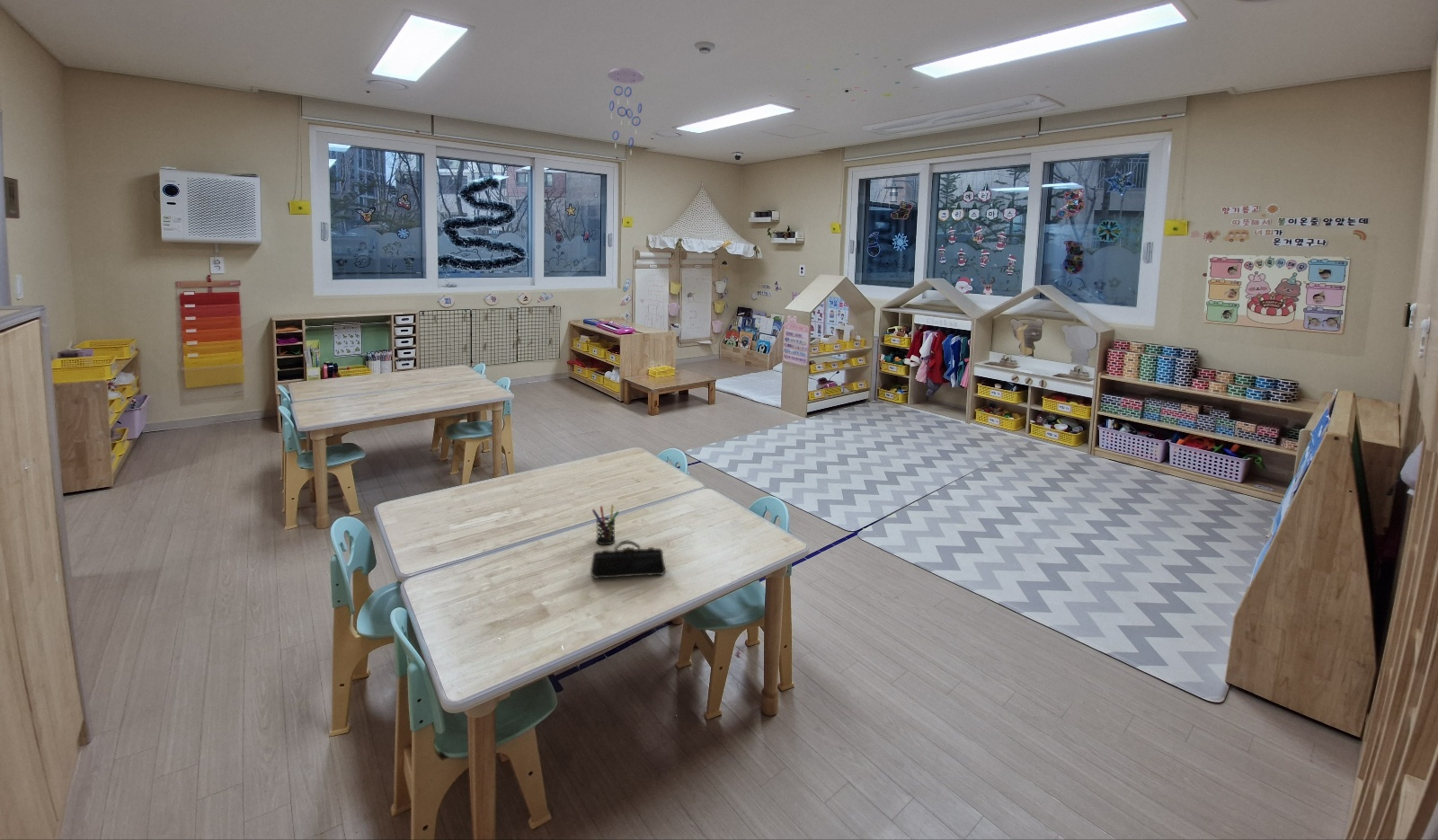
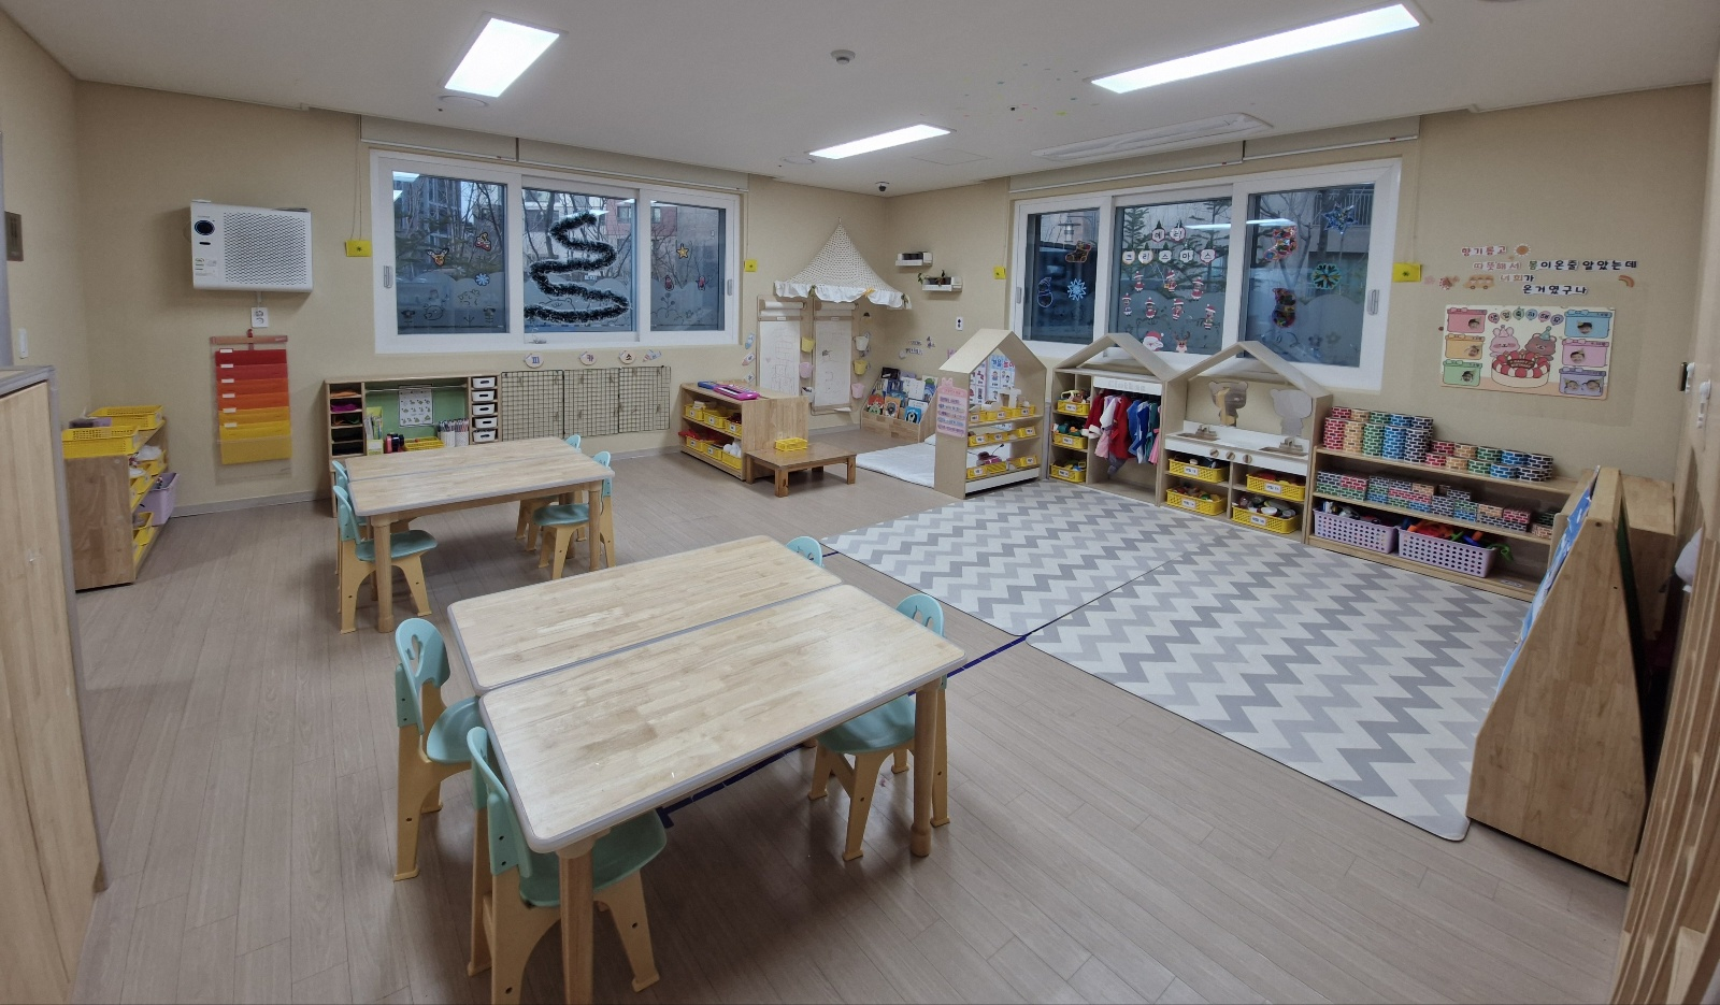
- pencil case [590,540,667,579]
- ceiling mobile [607,66,645,156]
- pen holder [591,504,620,545]
